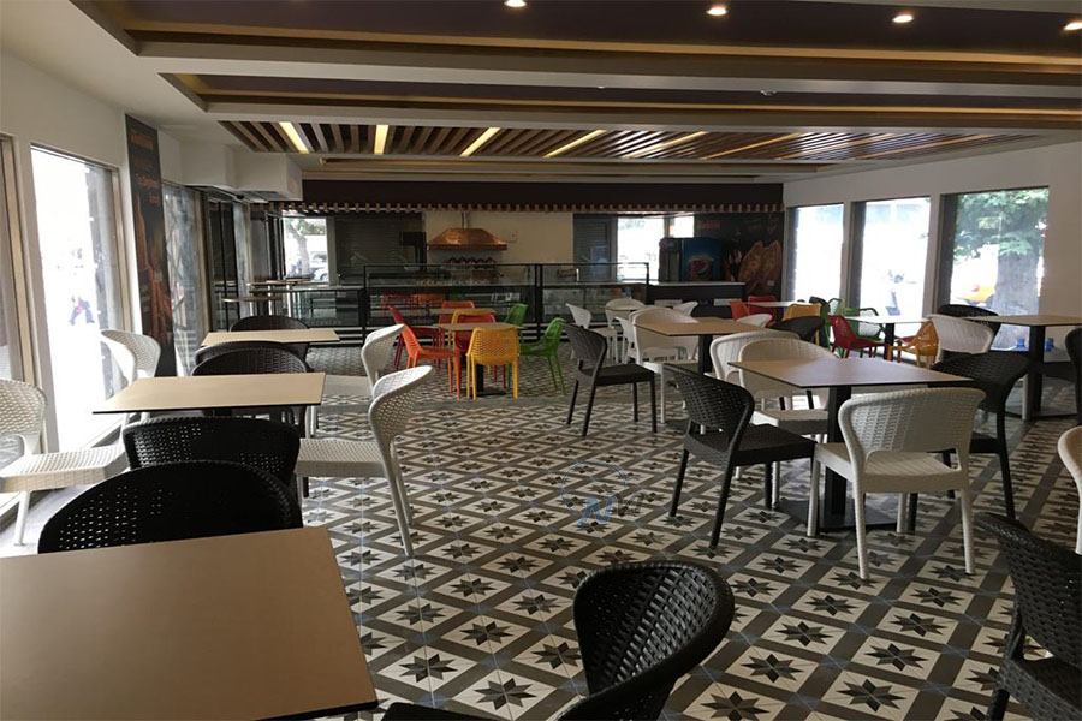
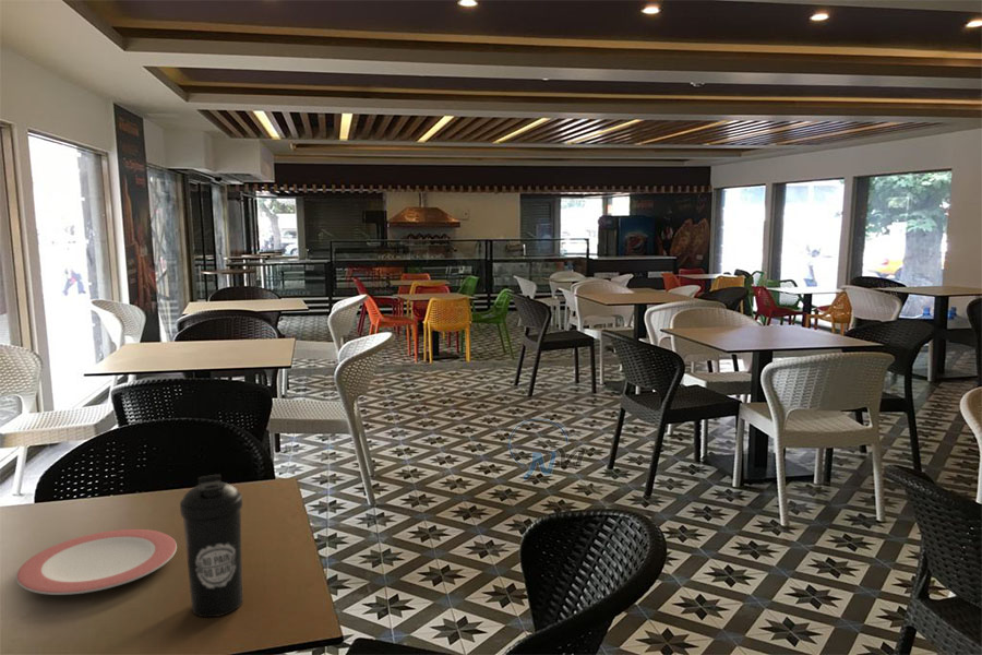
+ plate [15,528,178,596]
+ water bottle [179,474,243,618]
